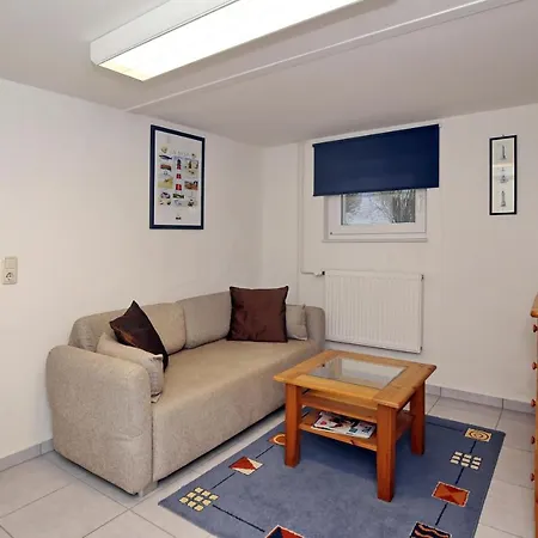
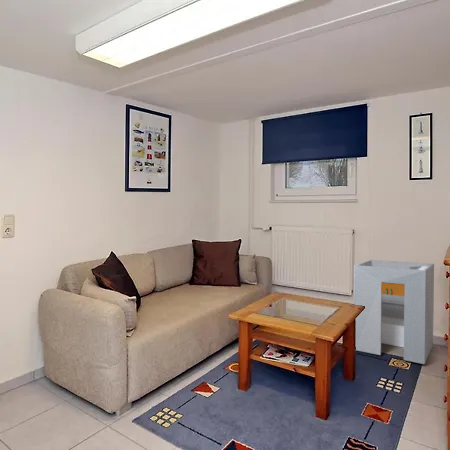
+ storage cabinet [353,259,435,365]
